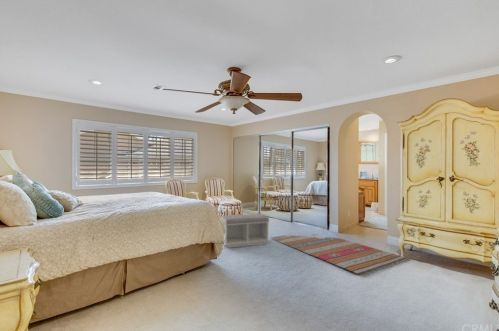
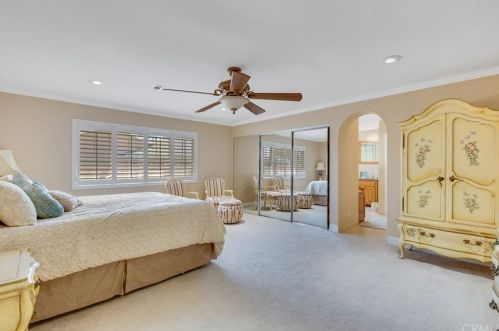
- rug [270,233,412,276]
- bench [220,213,270,249]
